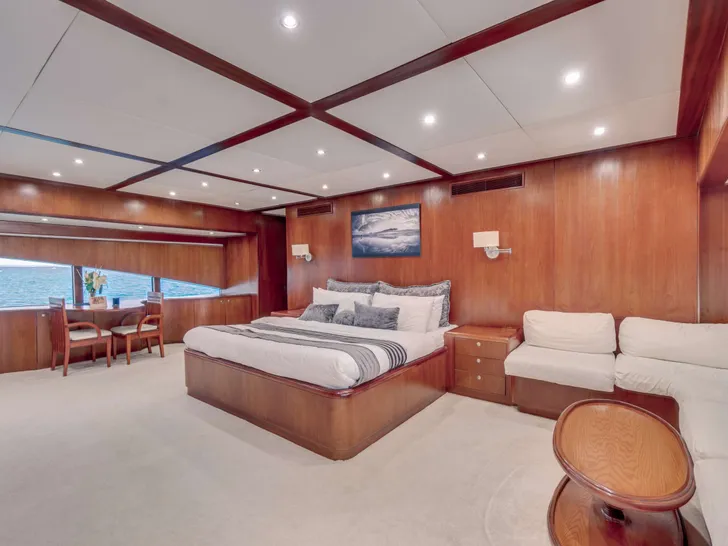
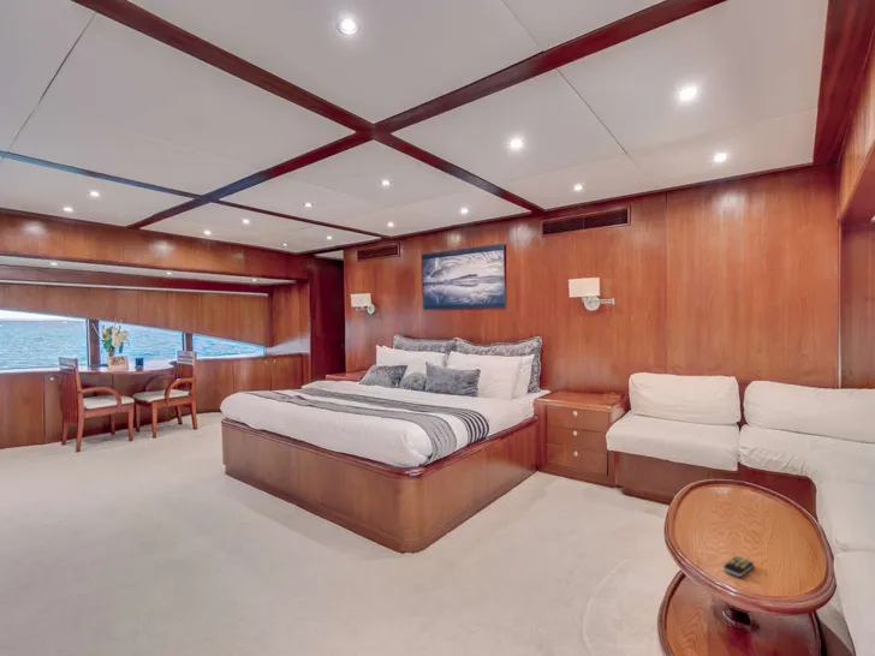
+ remote control [722,555,755,578]
